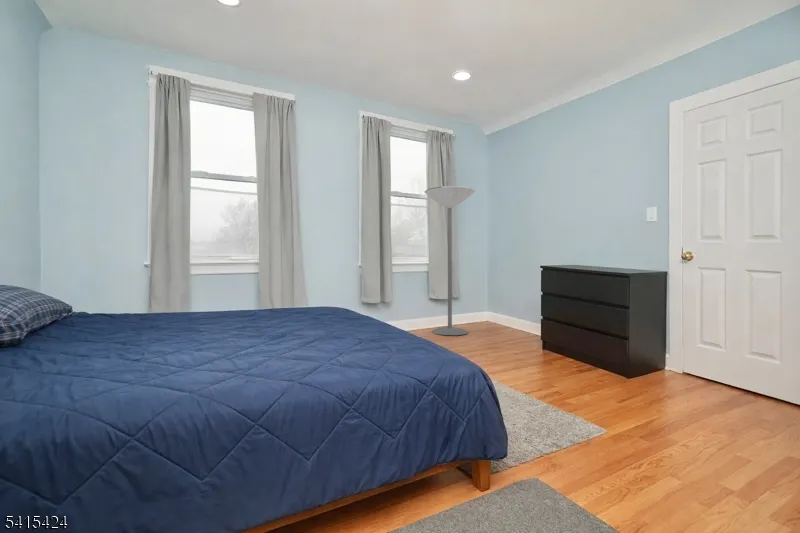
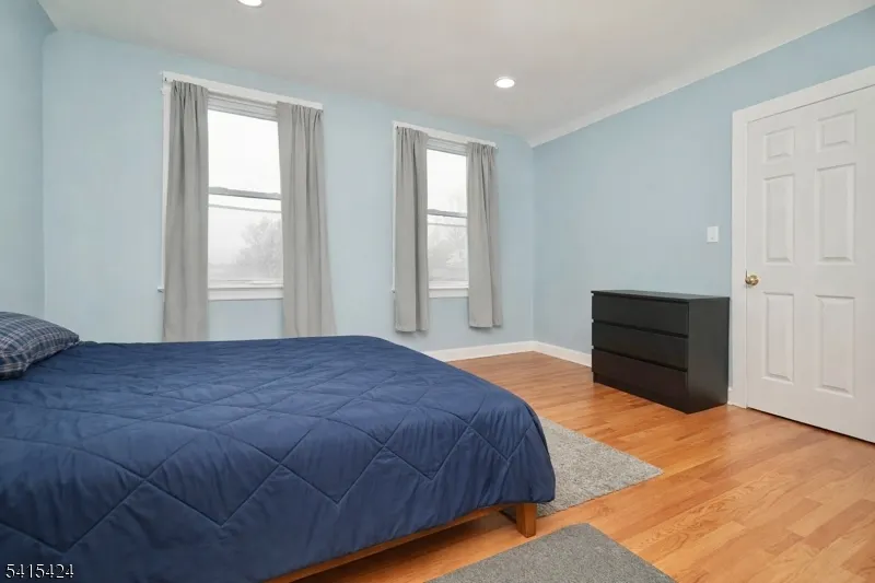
- floor lamp [424,185,476,336]
